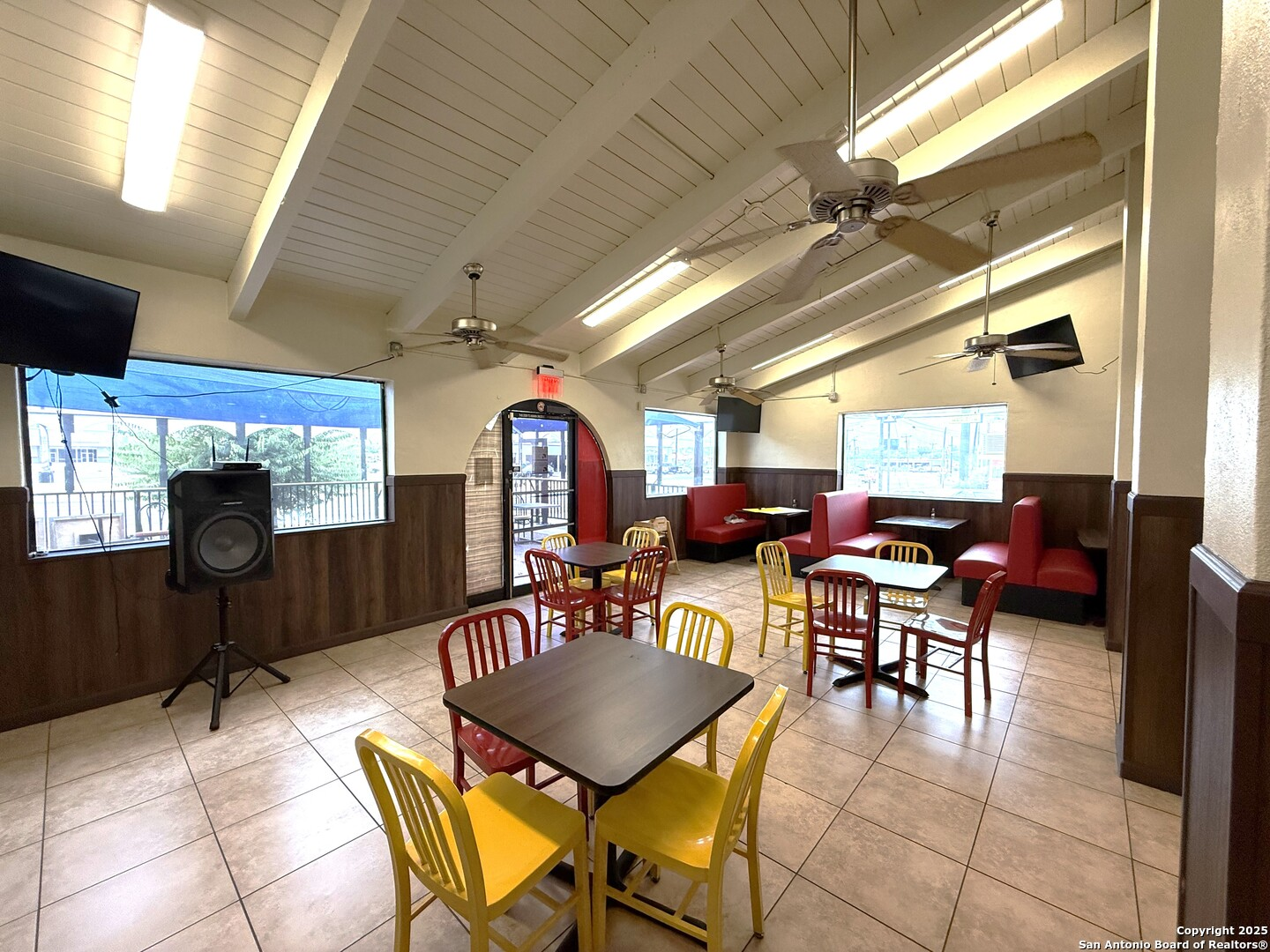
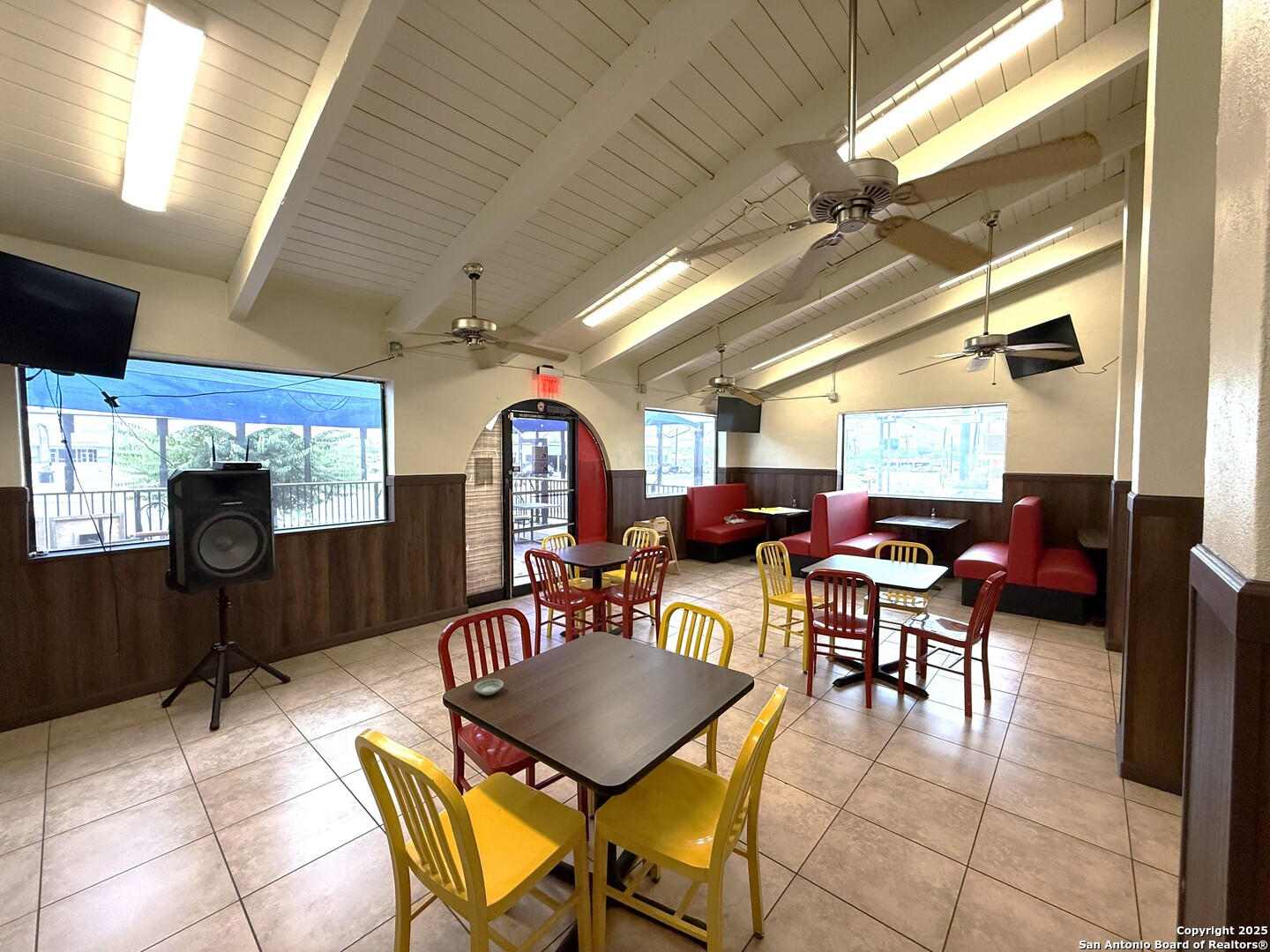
+ saucer [474,678,504,696]
